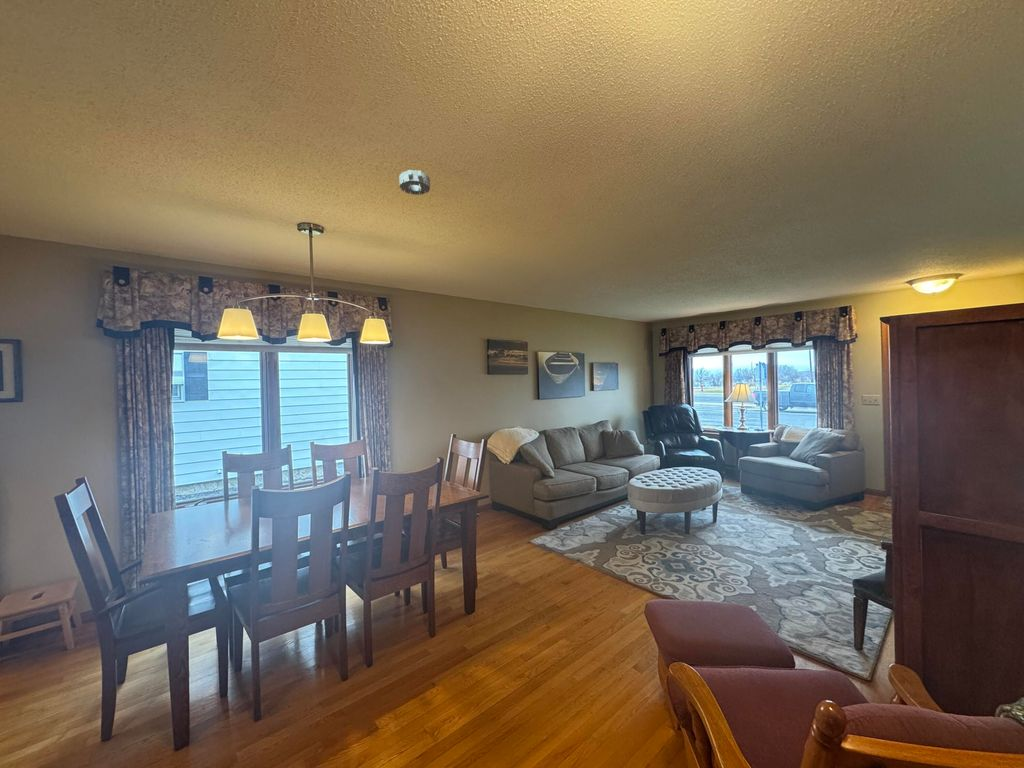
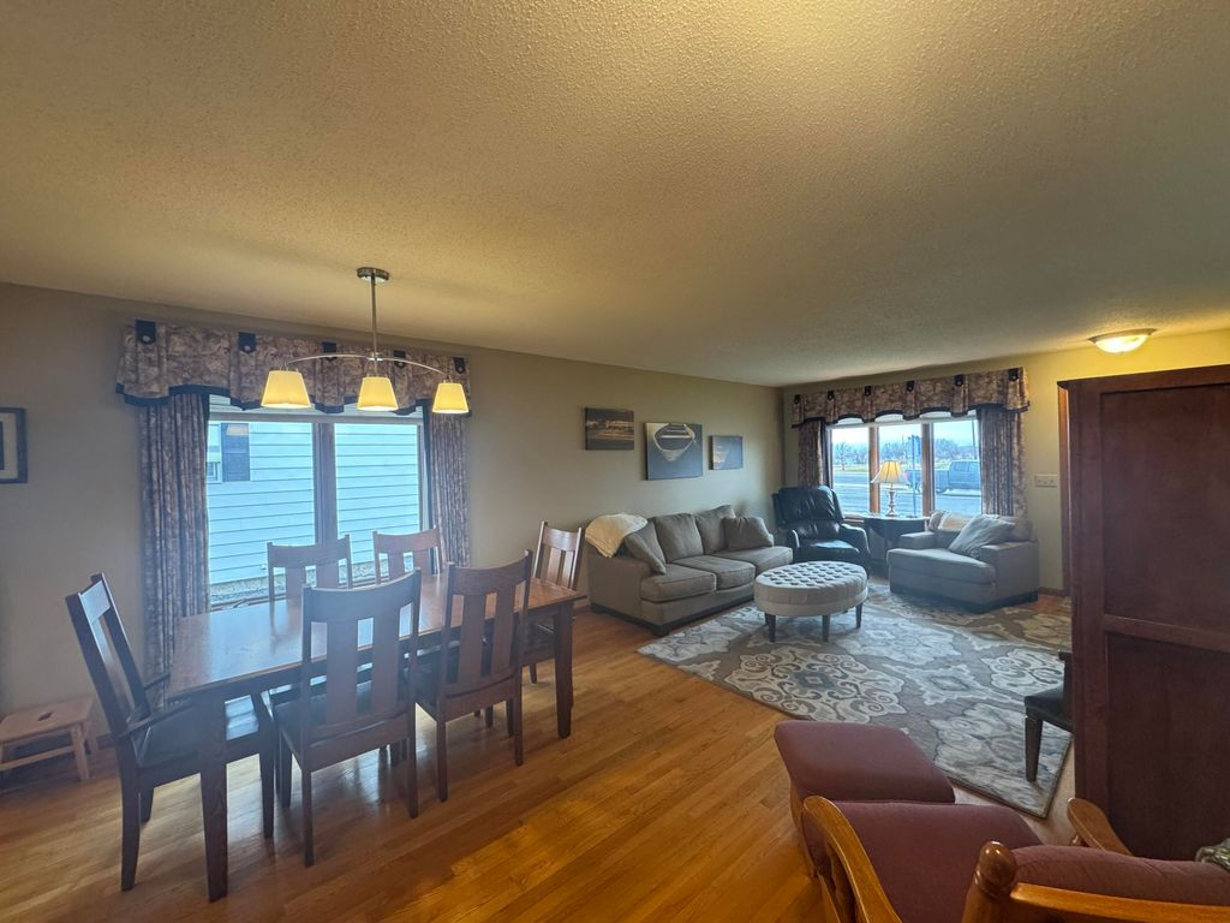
- smoke detector [398,169,431,196]
